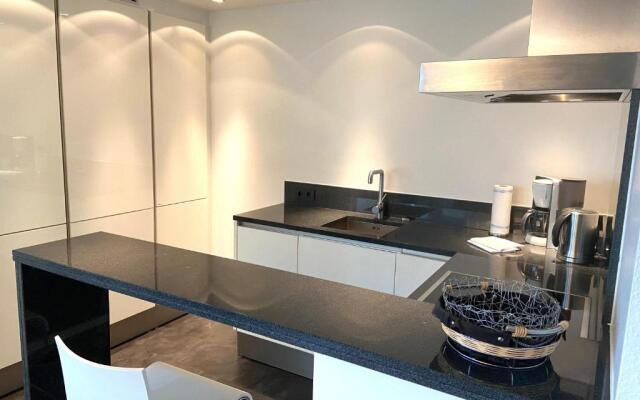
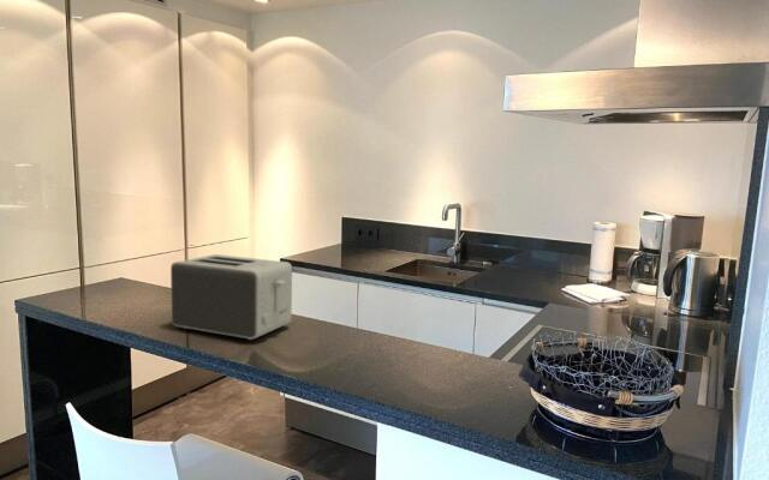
+ toaster [169,253,293,341]
